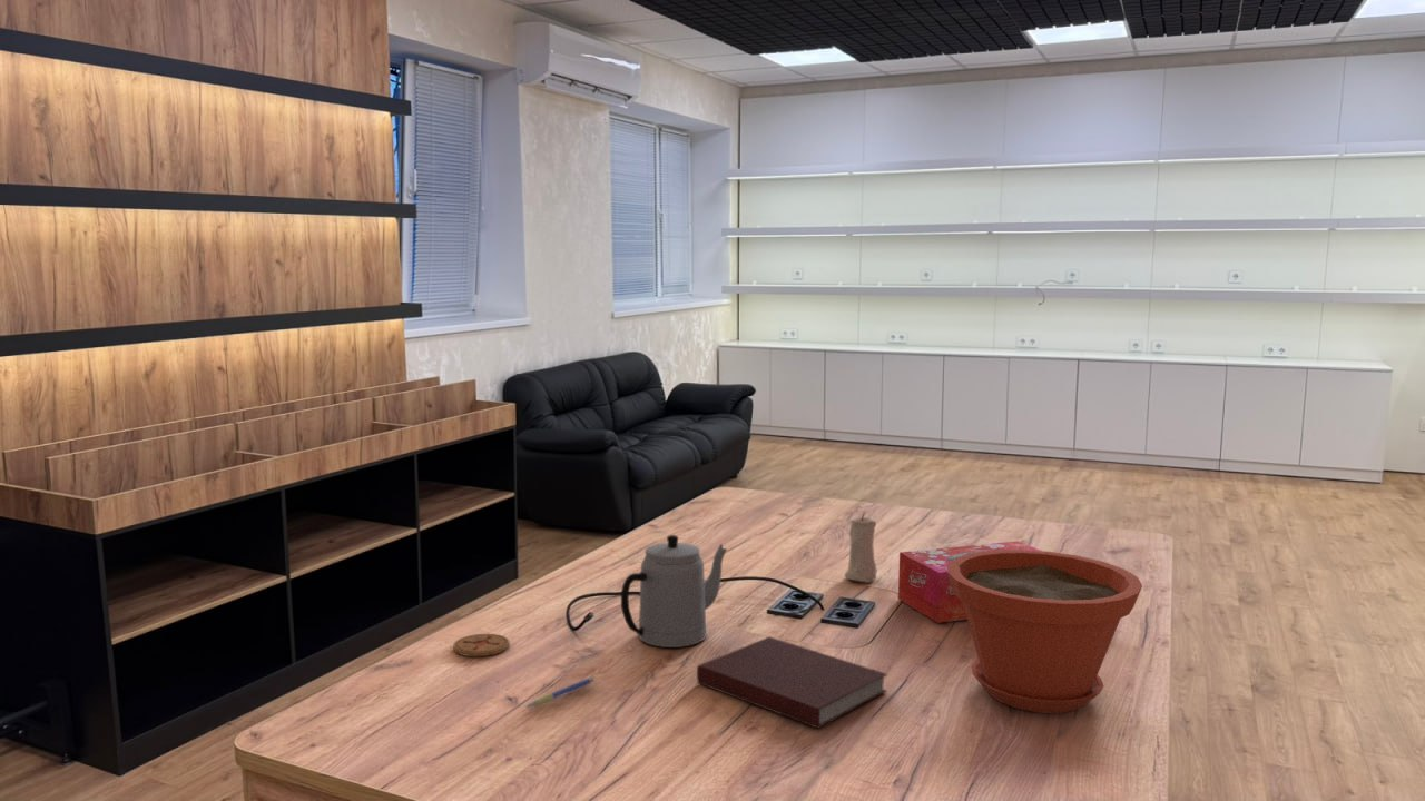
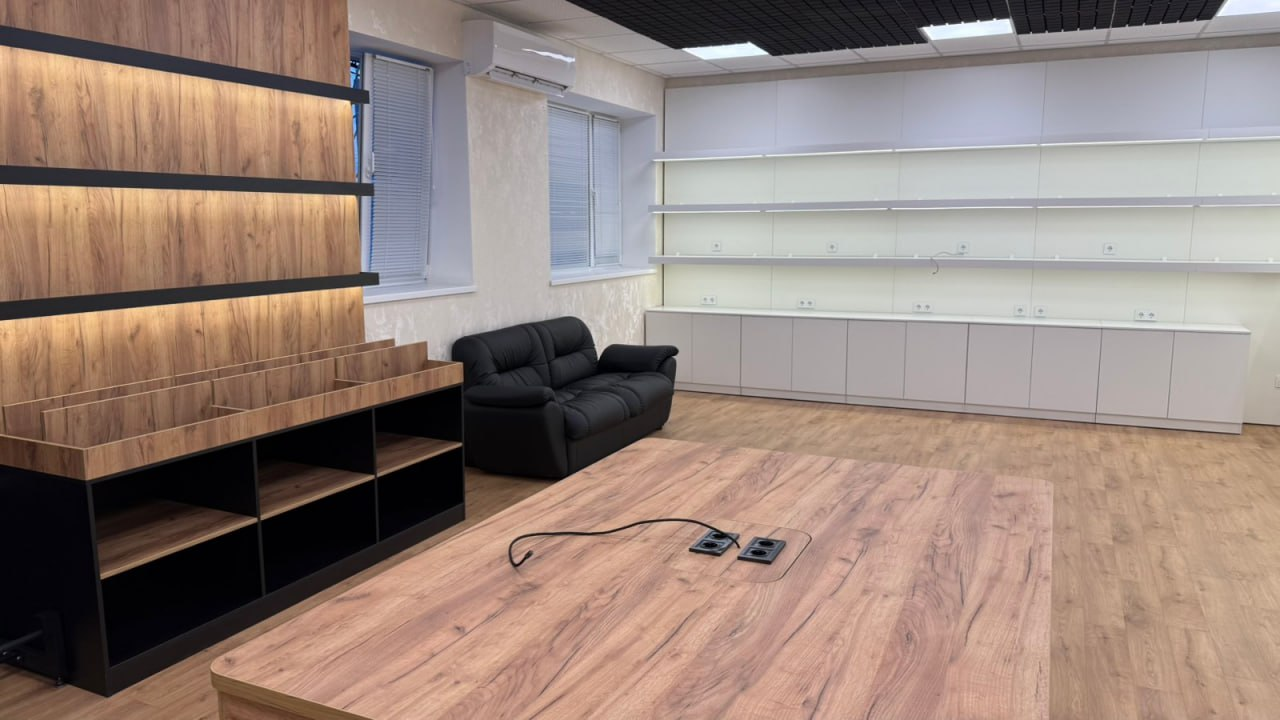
- coaster [452,633,510,657]
- plant pot [947,550,1143,714]
- tissue box [897,540,1042,624]
- pen [524,676,596,709]
- candle [844,513,878,584]
- notebook [696,636,888,730]
- teapot [620,534,728,649]
